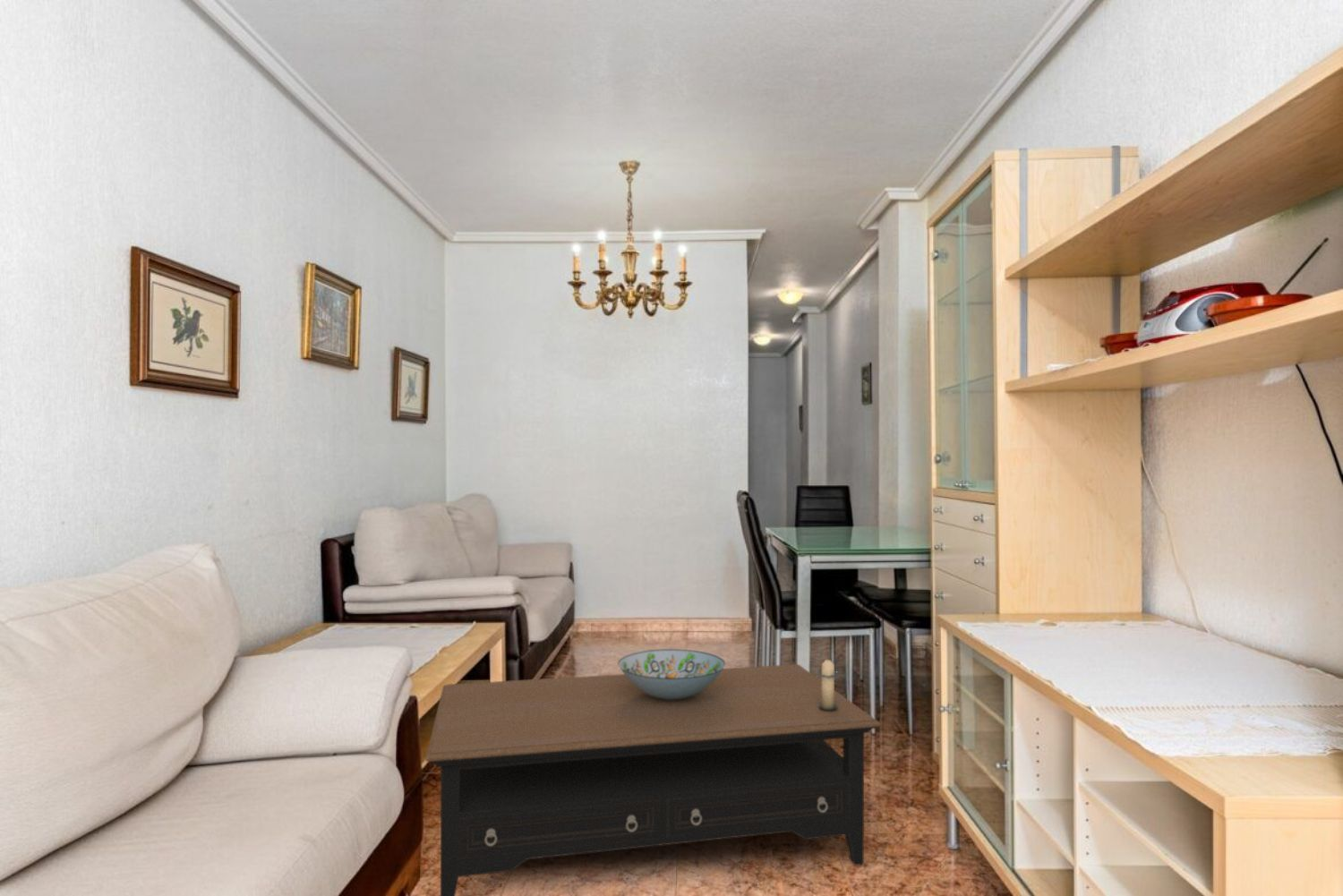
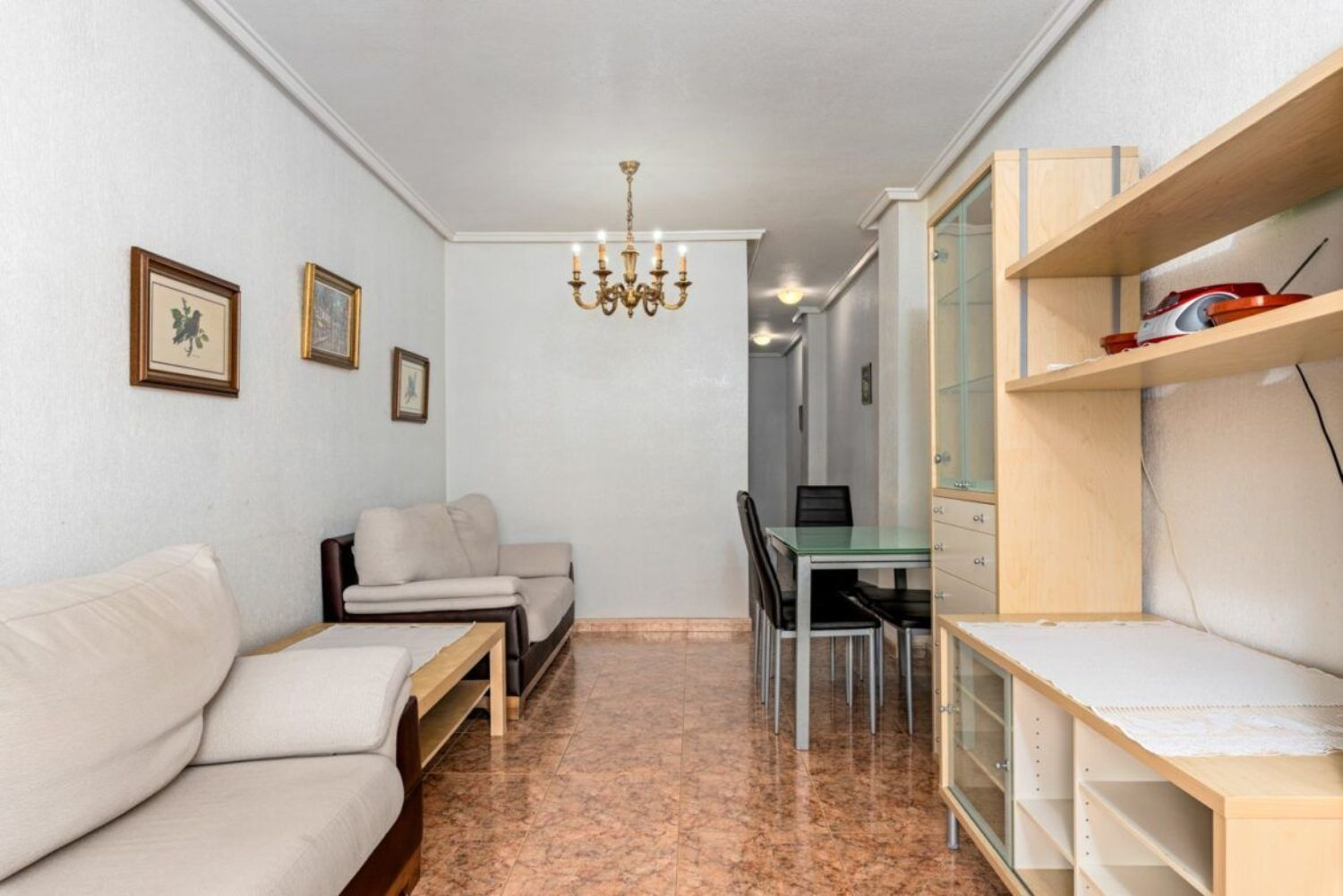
- candle [817,655,840,711]
- coffee table [424,663,882,896]
- decorative bowl [617,648,726,700]
